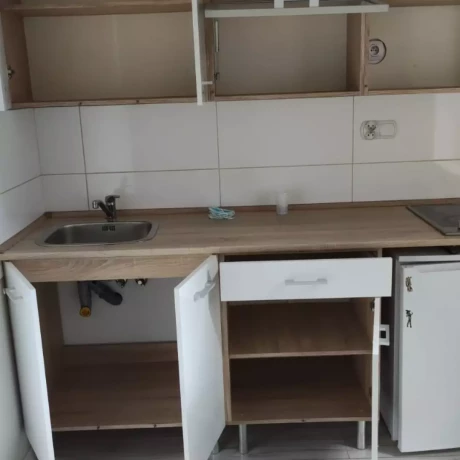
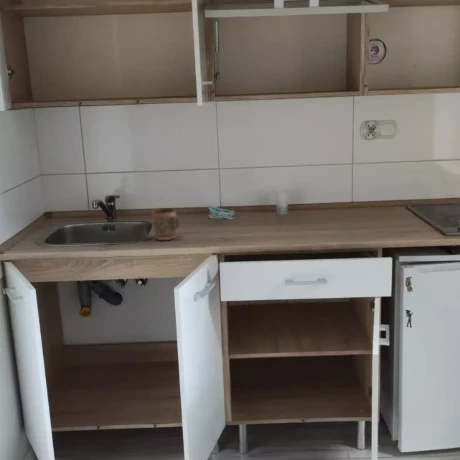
+ mug [151,207,180,241]
